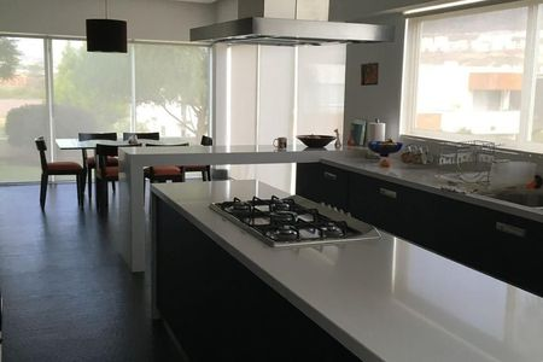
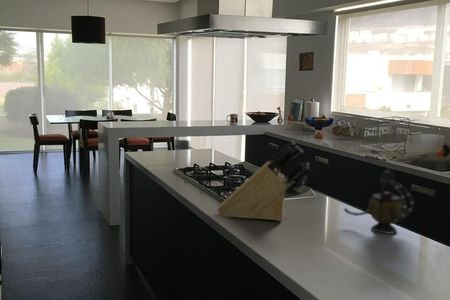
+ knife block [216,140,310,222]
+ teapot [343,168,415,235]
